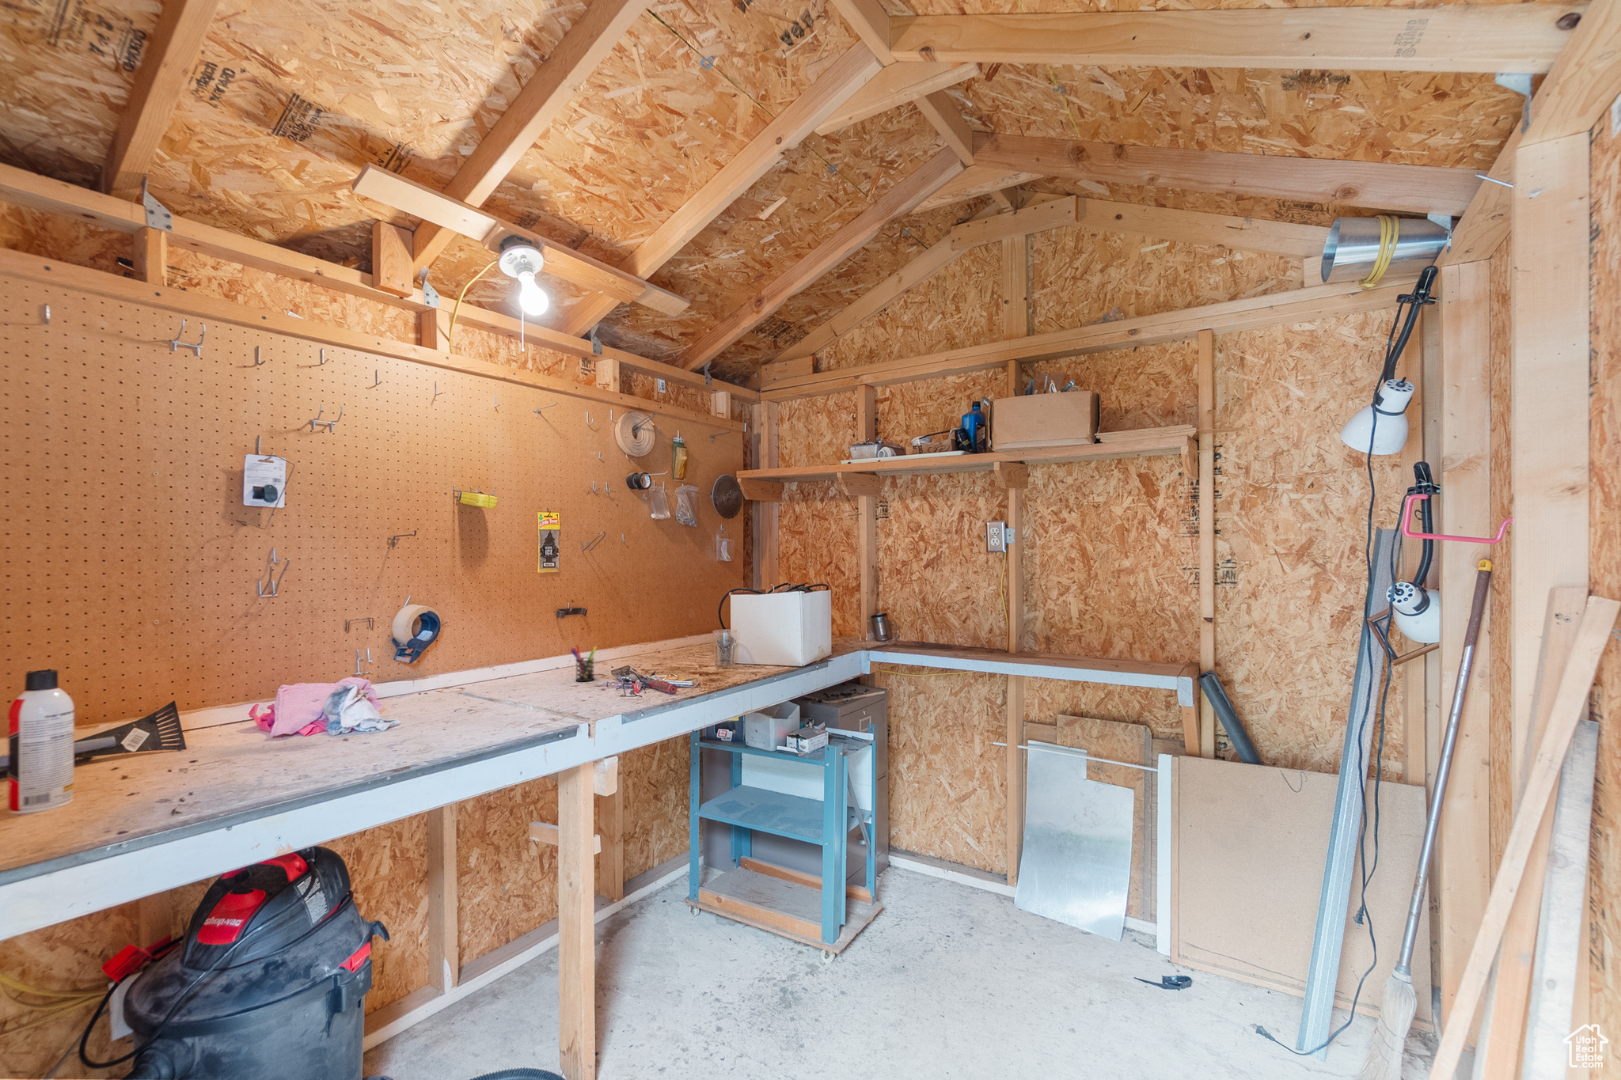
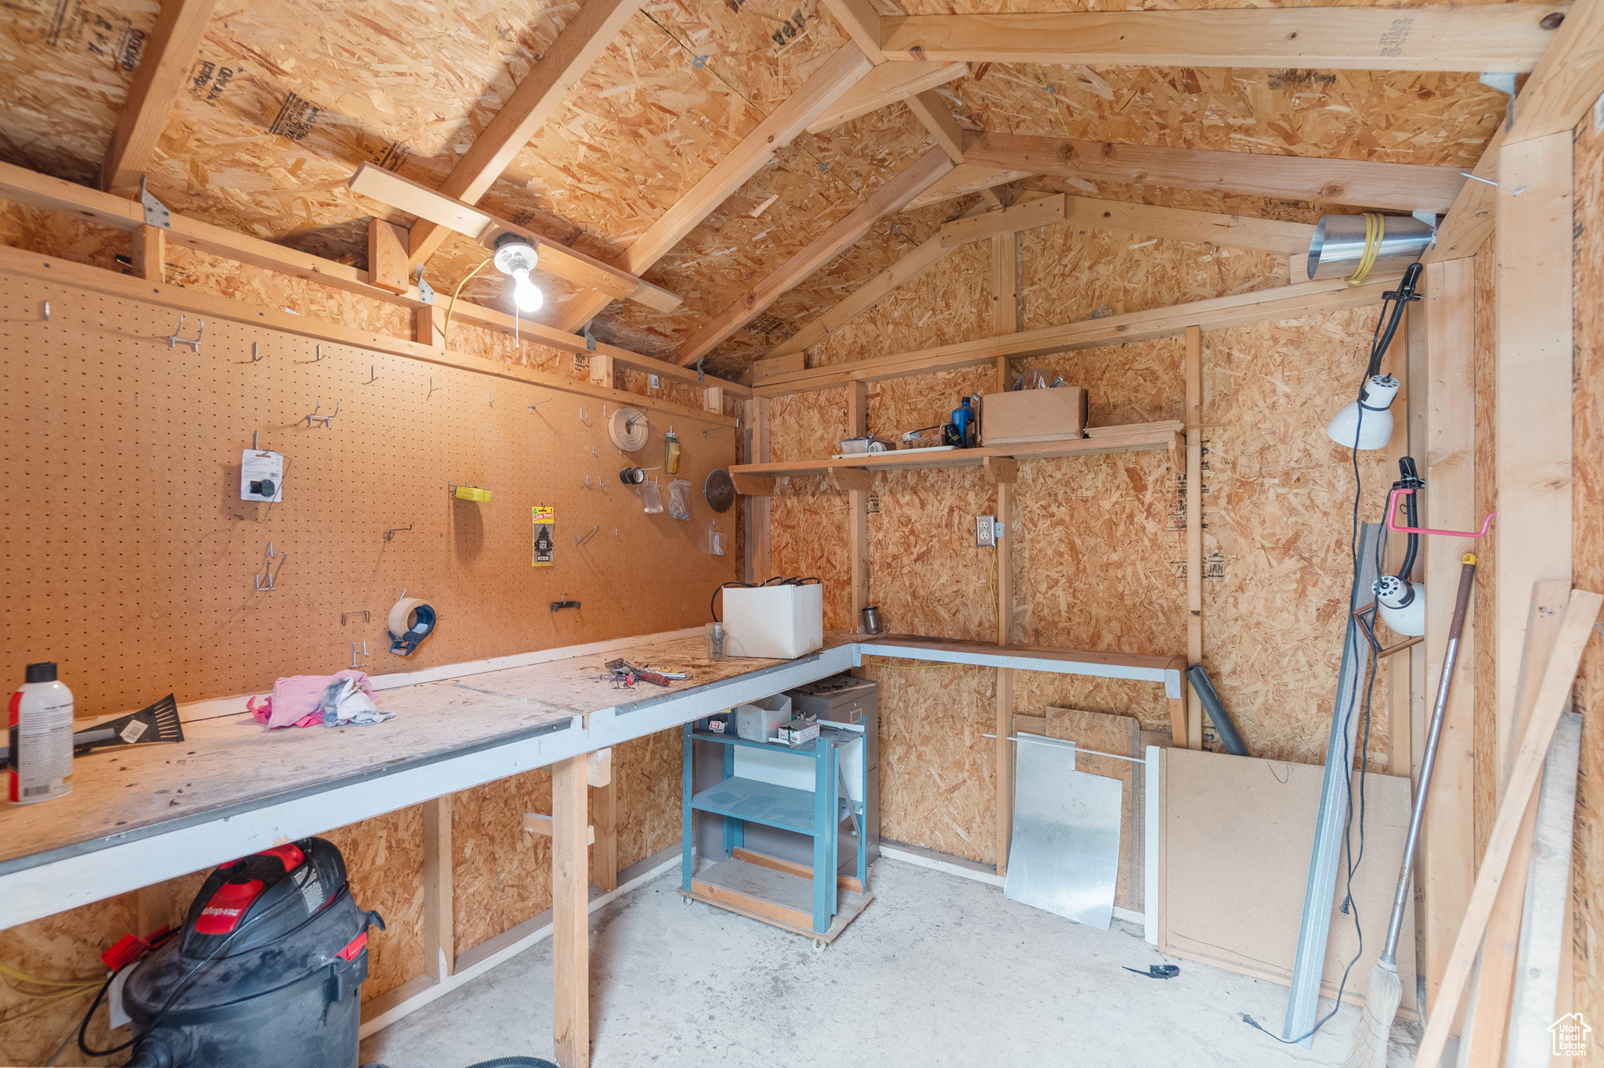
- pen holder [570,644,598,682]
